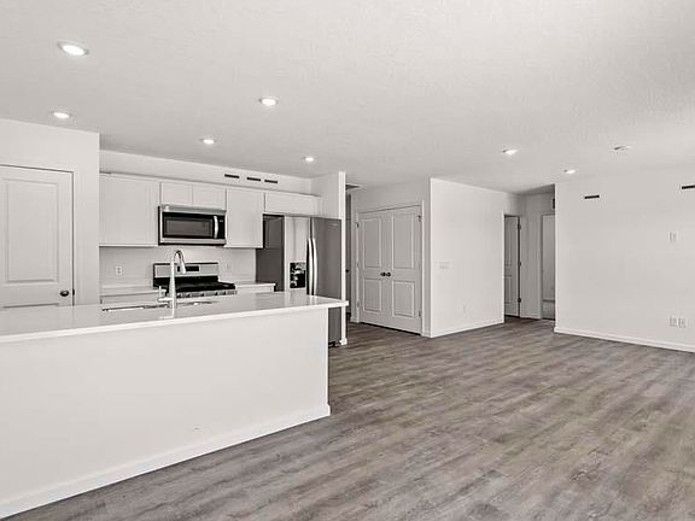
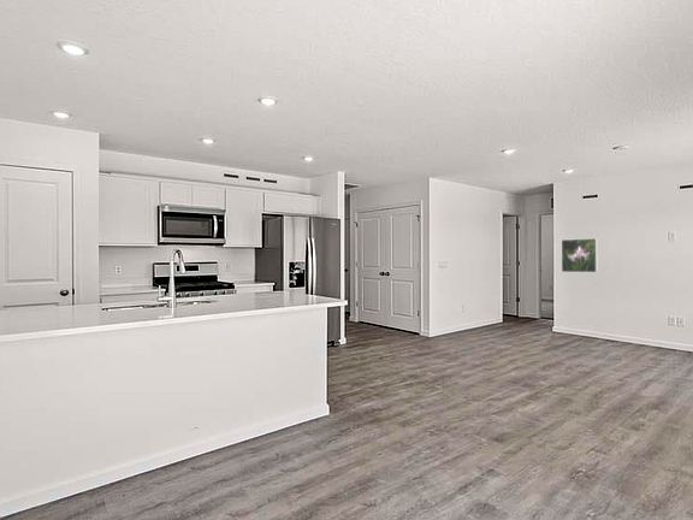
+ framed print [561,237,599,273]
